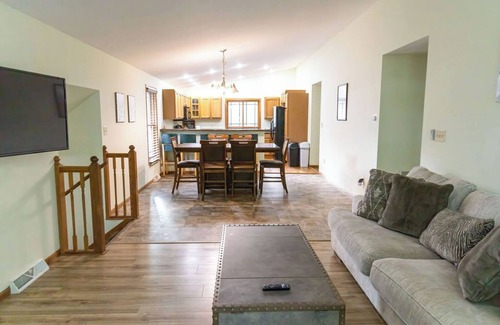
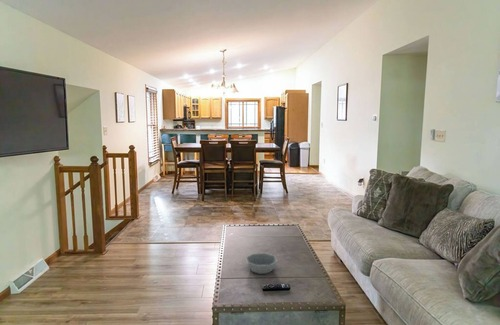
+ bowl [245,252,278,275]
